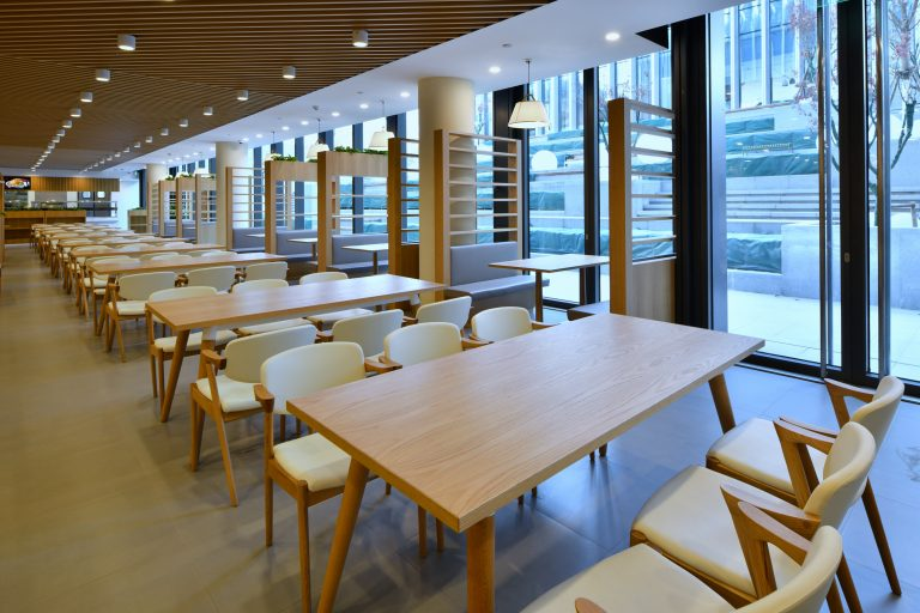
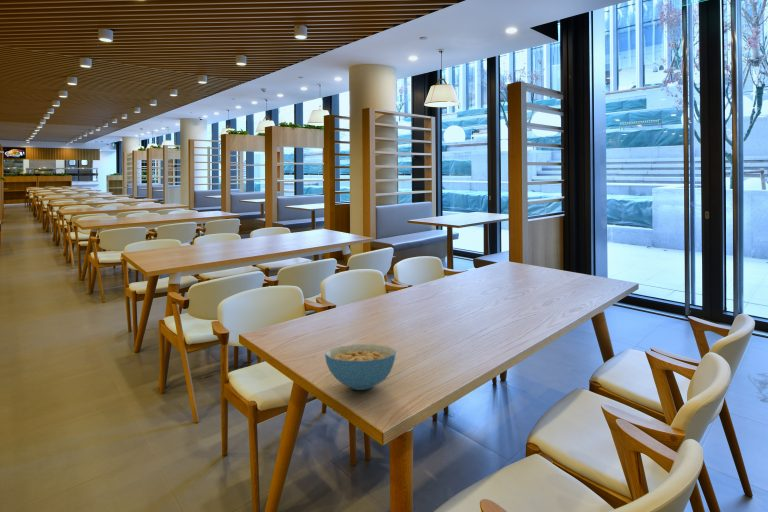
+ cereal bowl [324,343,397,391]
